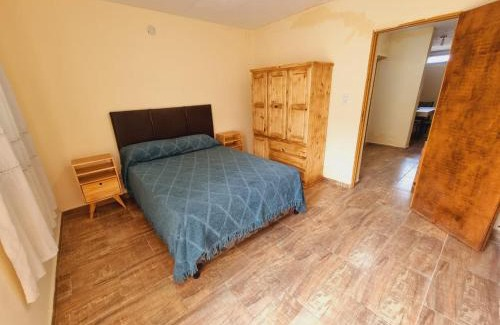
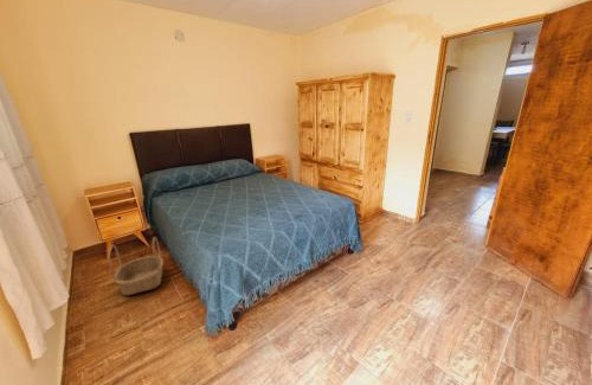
+ basket [107,236,165,296]
